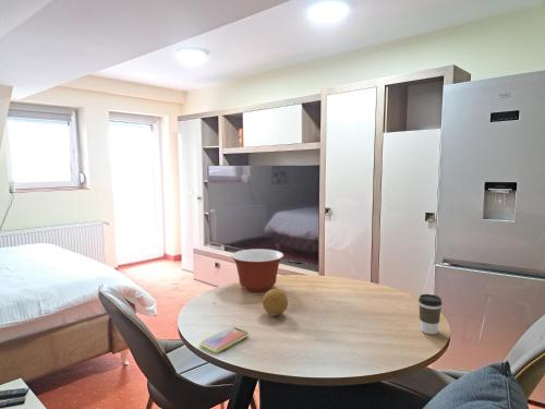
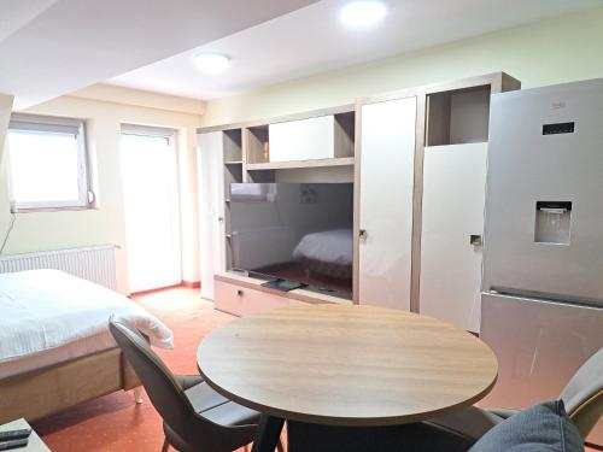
- smartphone [198,325,250,353]
- fruit [262,288,289,316]
- mixing bowl [230,248,284,292]
- coffee cup [417,293,443,336]
